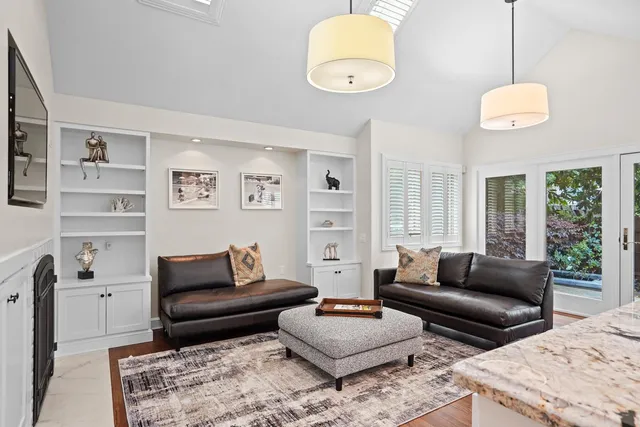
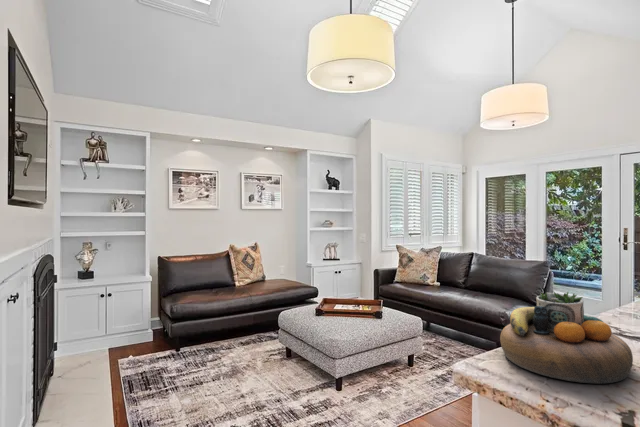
+ decorative bowl [499,290,634,384]
